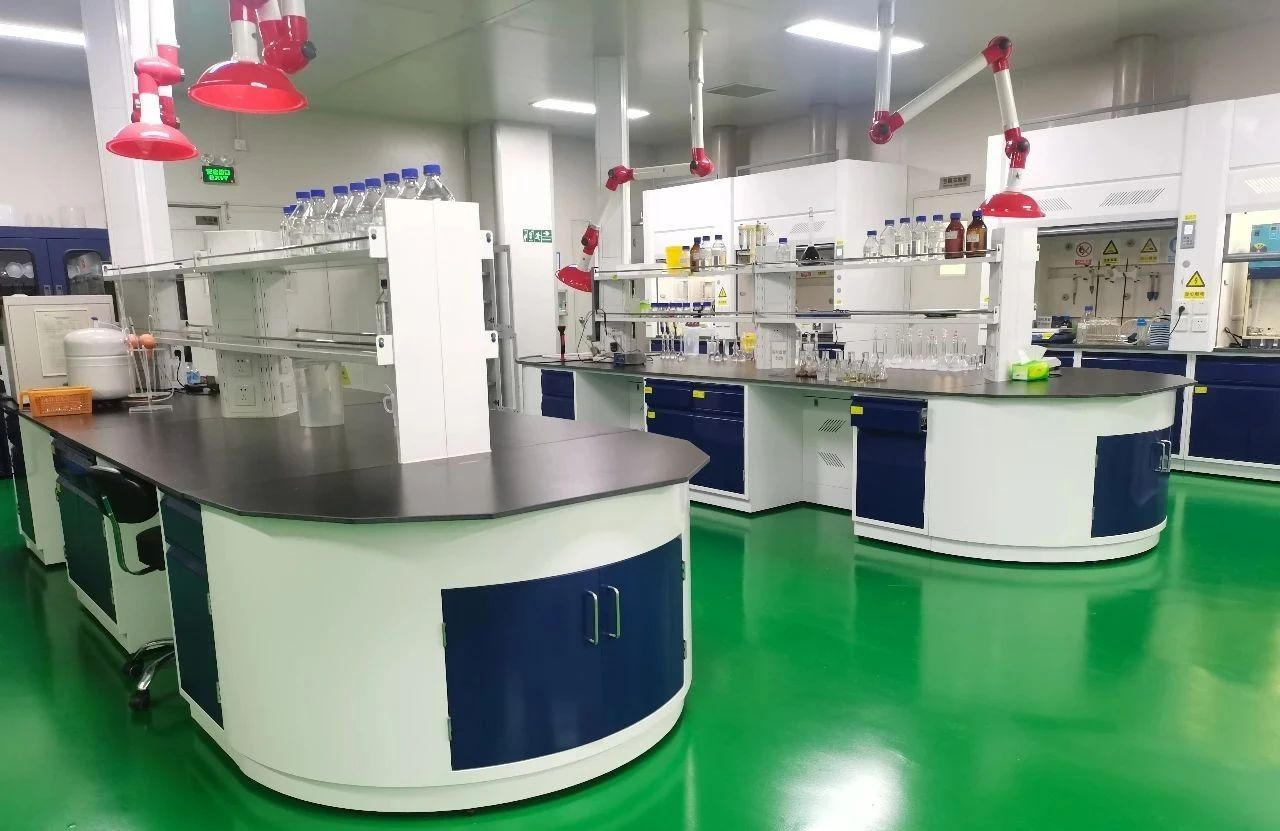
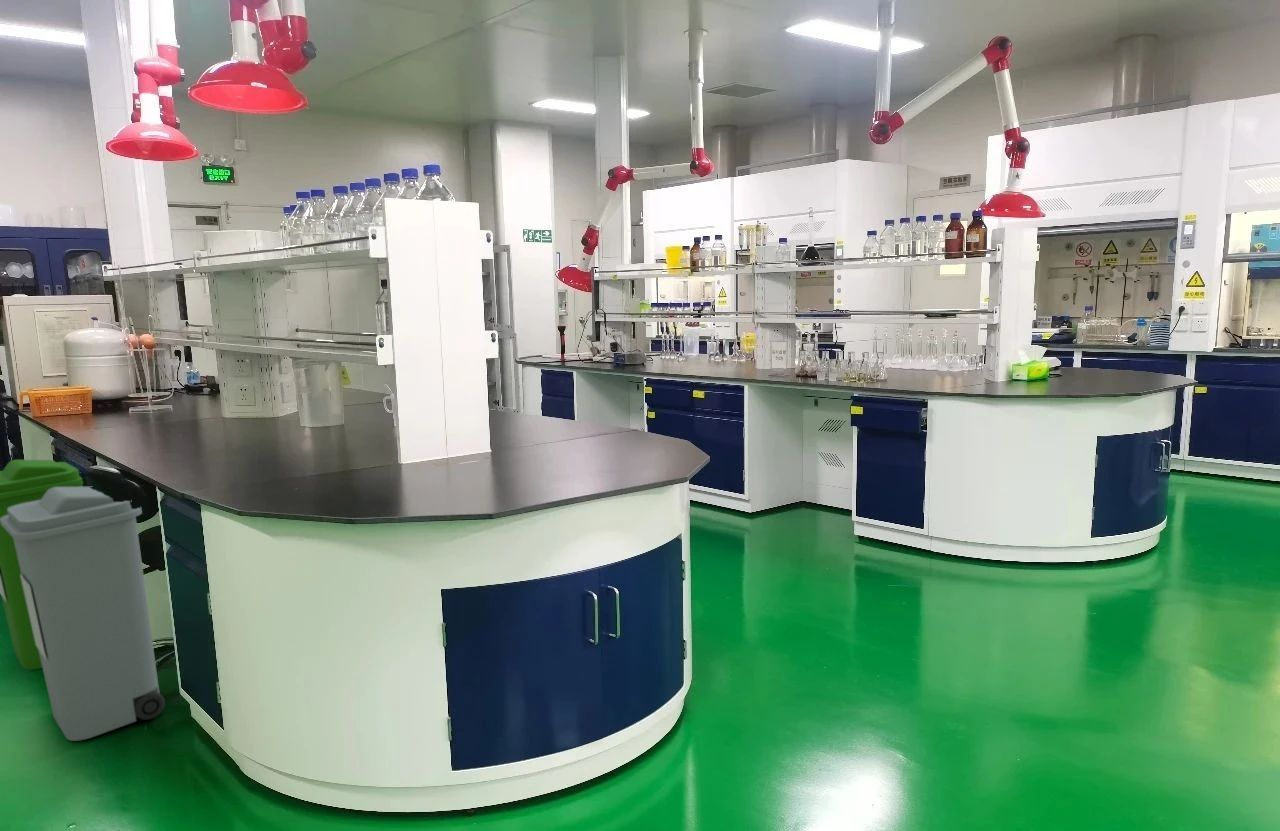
+ trash bin [0,459,166,742]
